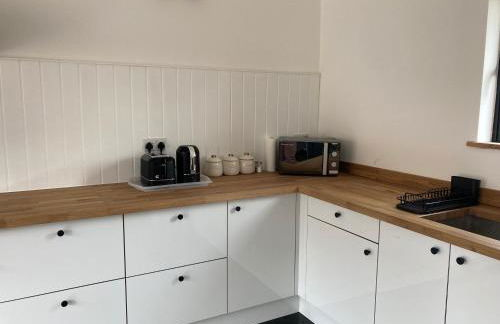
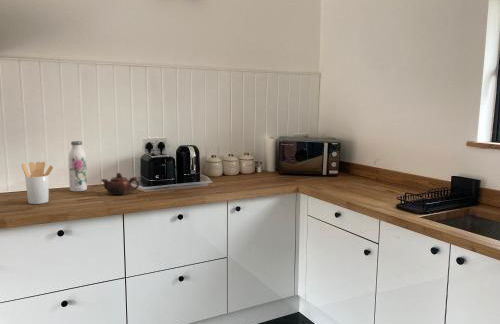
+ teapot [100,172,140,196]
+ water bottle [67,140,88,192]
+ utensil holder [21,161,54,205]
